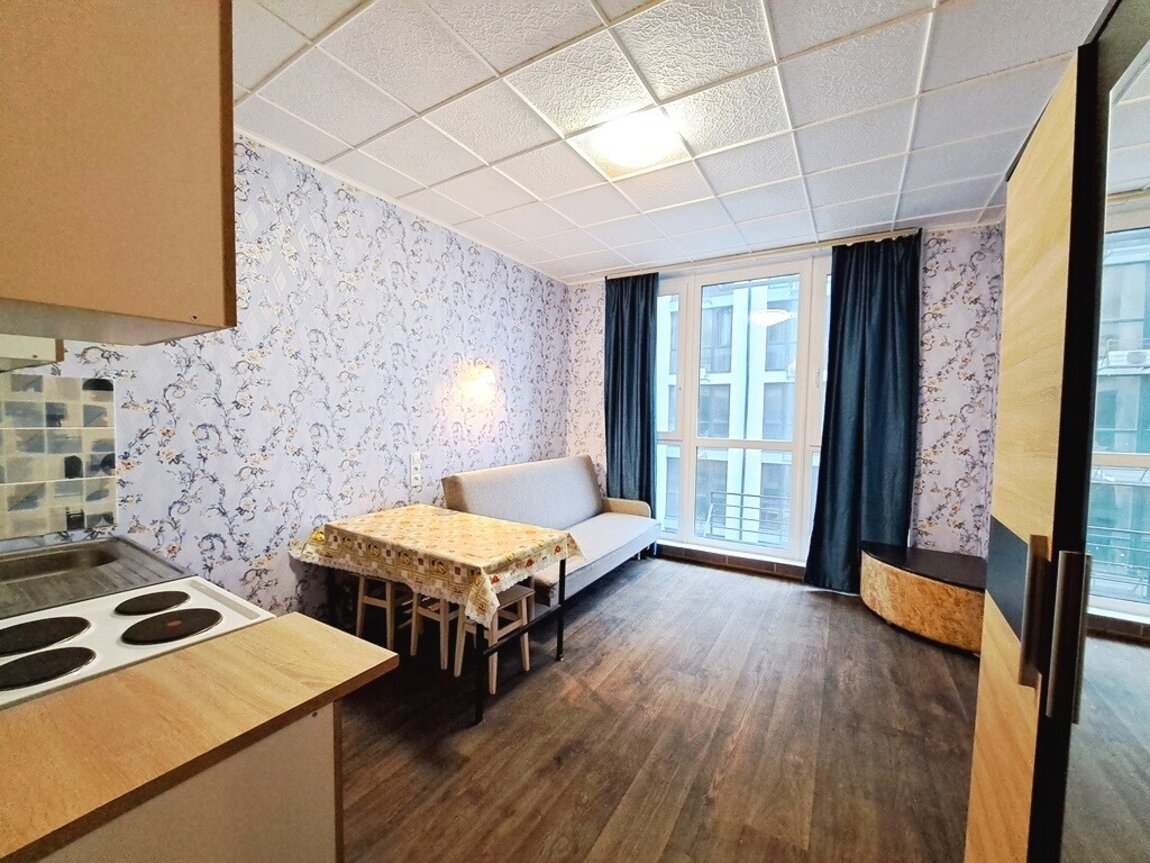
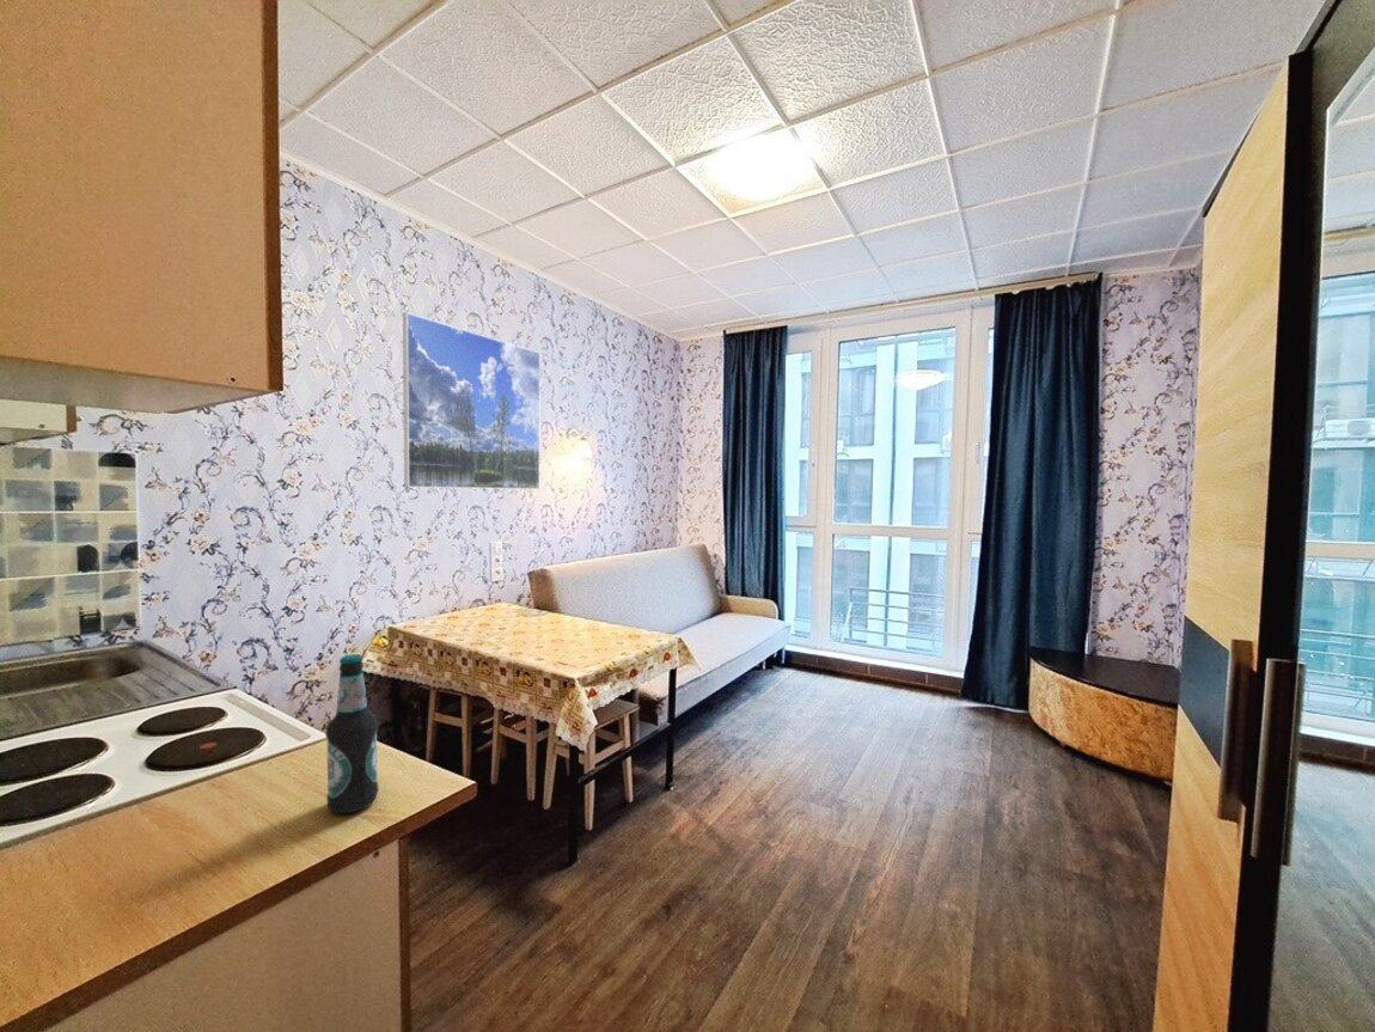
+ bottle [325,653,379,816]
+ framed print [402,312,542,490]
